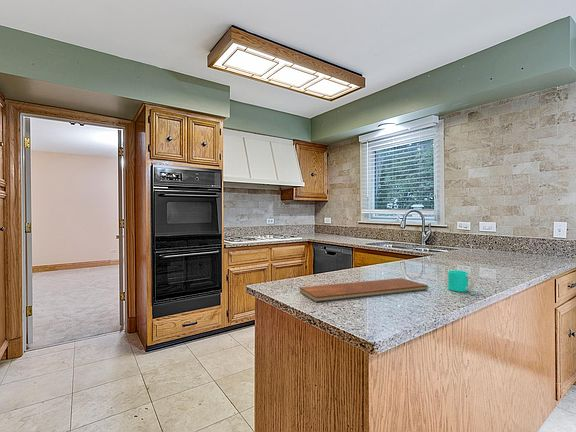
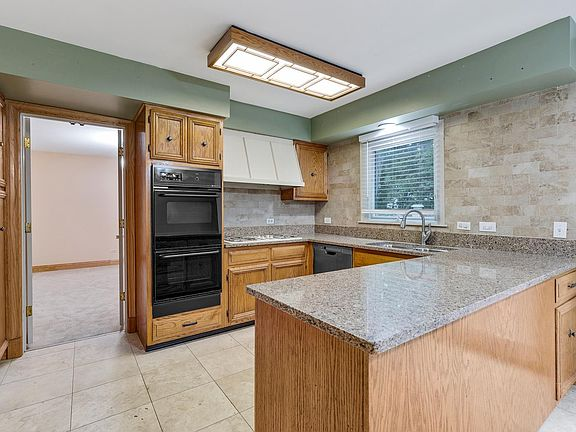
- cup [447,269,475,293]
- chopping board [299,277,430,303]
